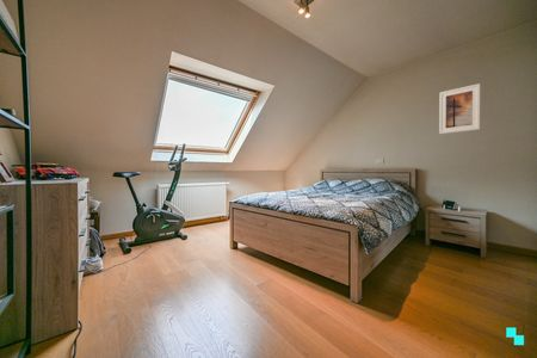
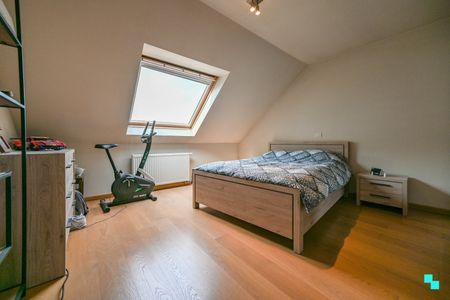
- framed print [438,82,481,135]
